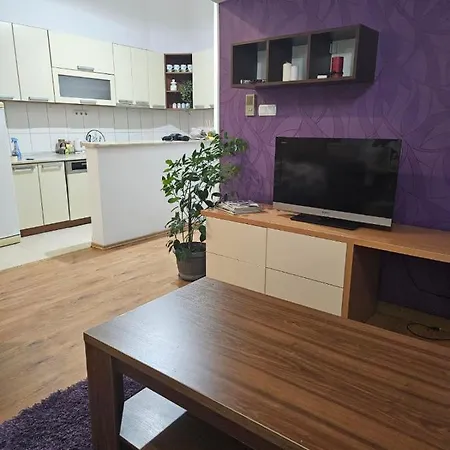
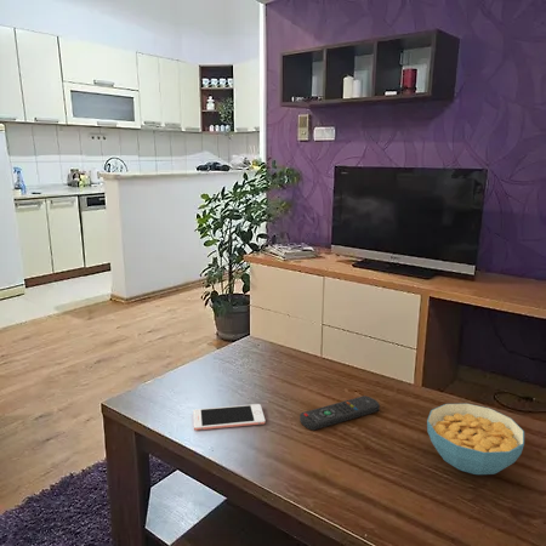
+ cell phone [192,403,266,432]
+ remote control [298,394,381,431]
+ cereal bowl [426,403,525,476]
